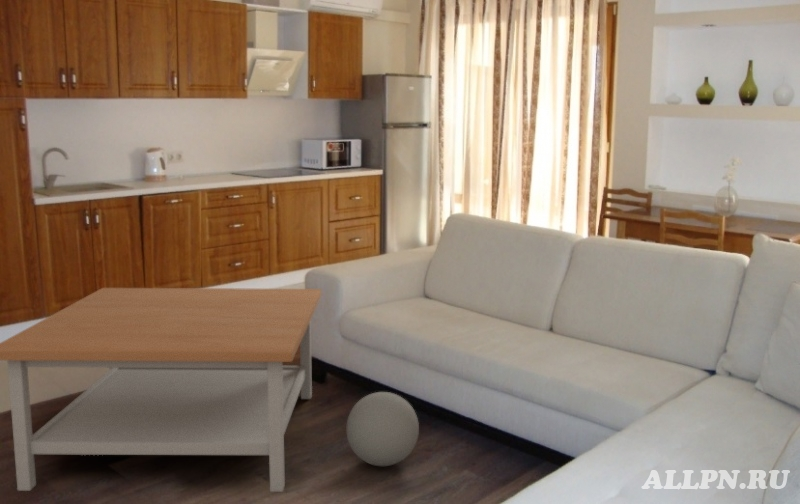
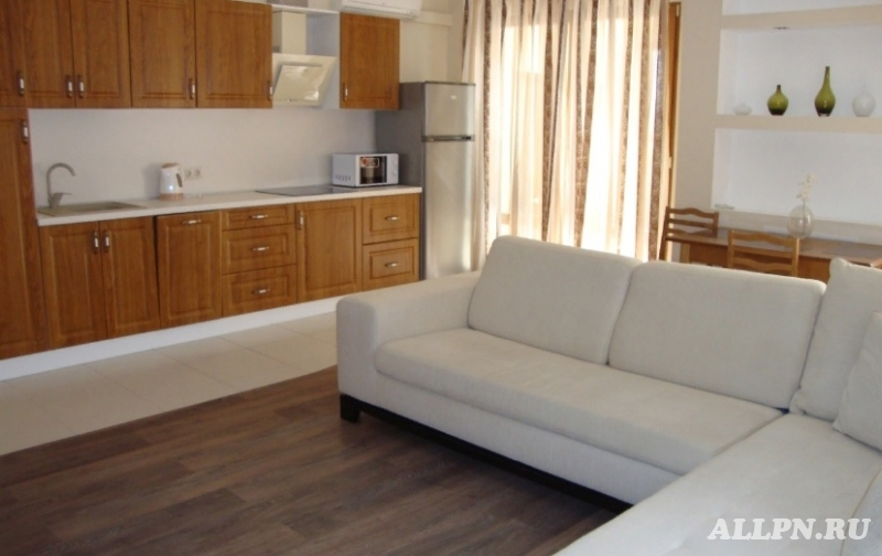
- decorative ball [345,391,420,467]
- coffee table [0,287,322,493]
